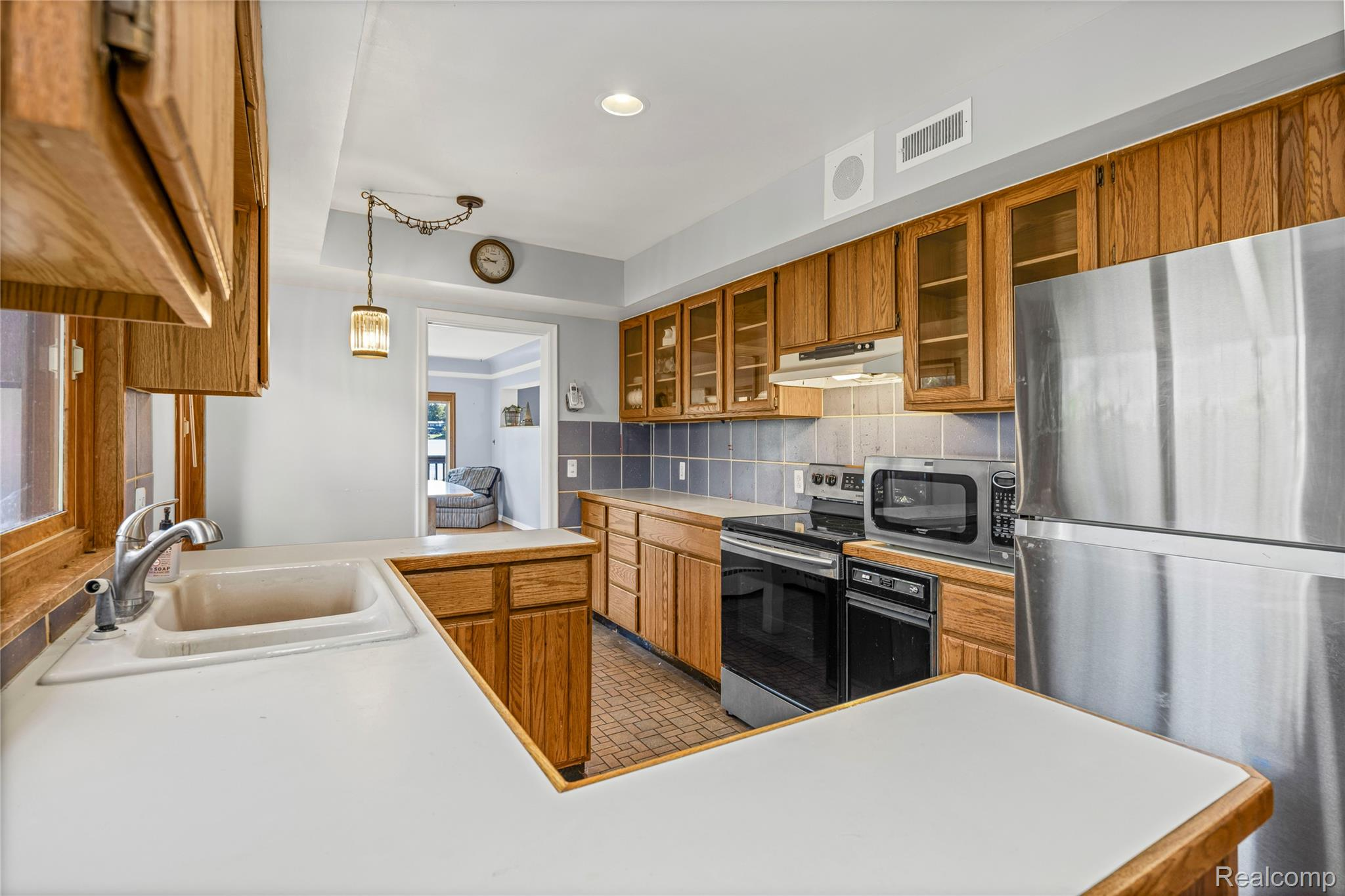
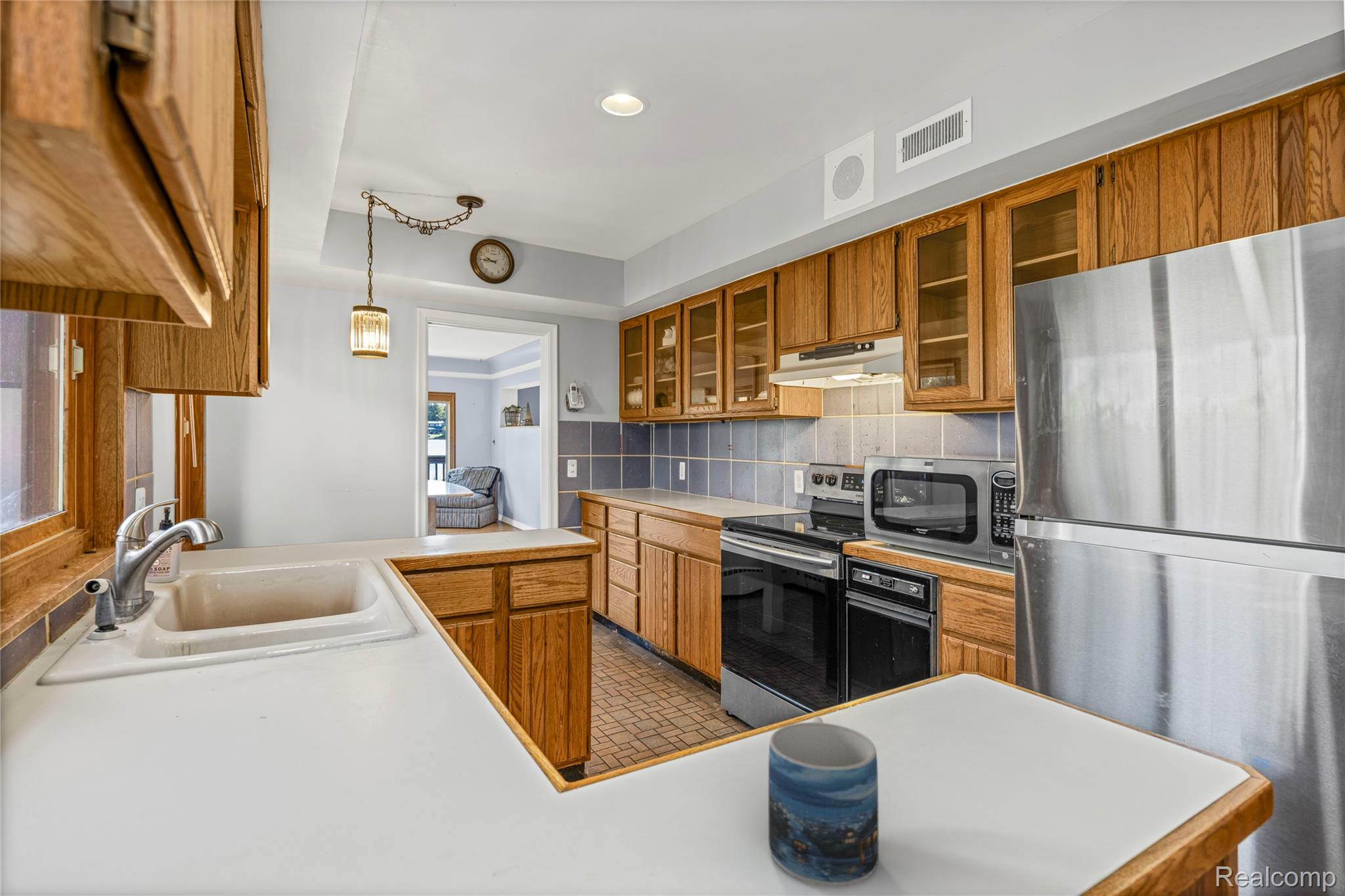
+ mug [768,716,879,888]
